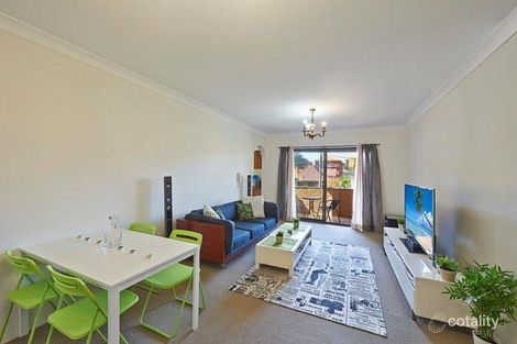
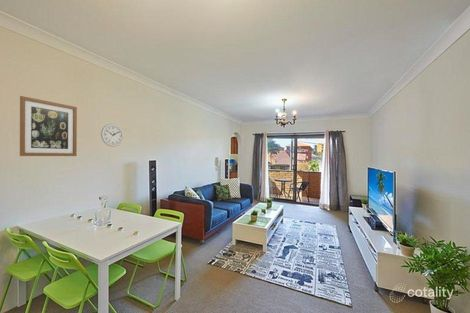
+ wall art [19,95,78,157]
+ wall clock [100,123,124,148]
